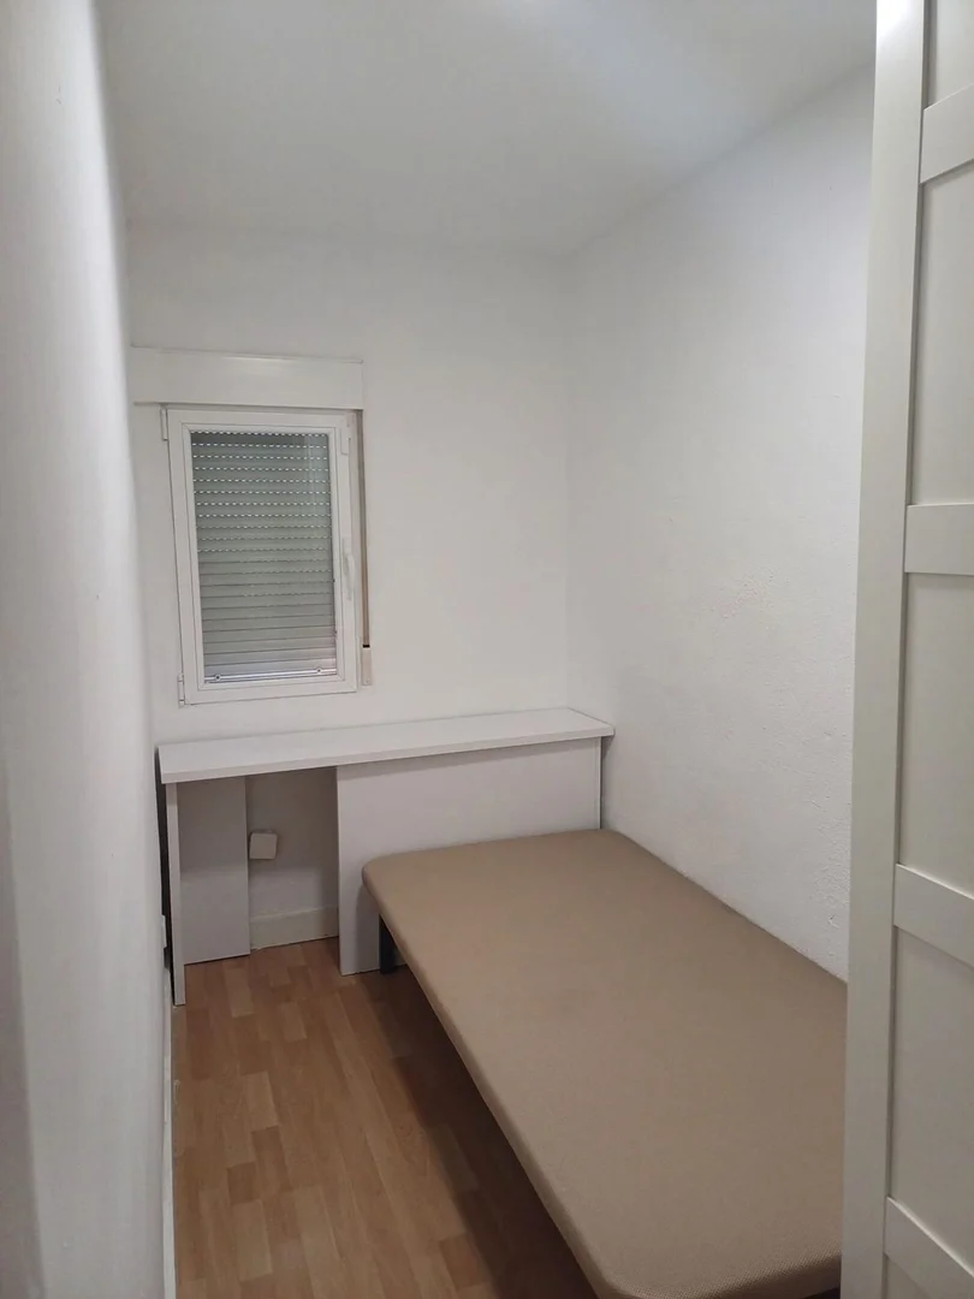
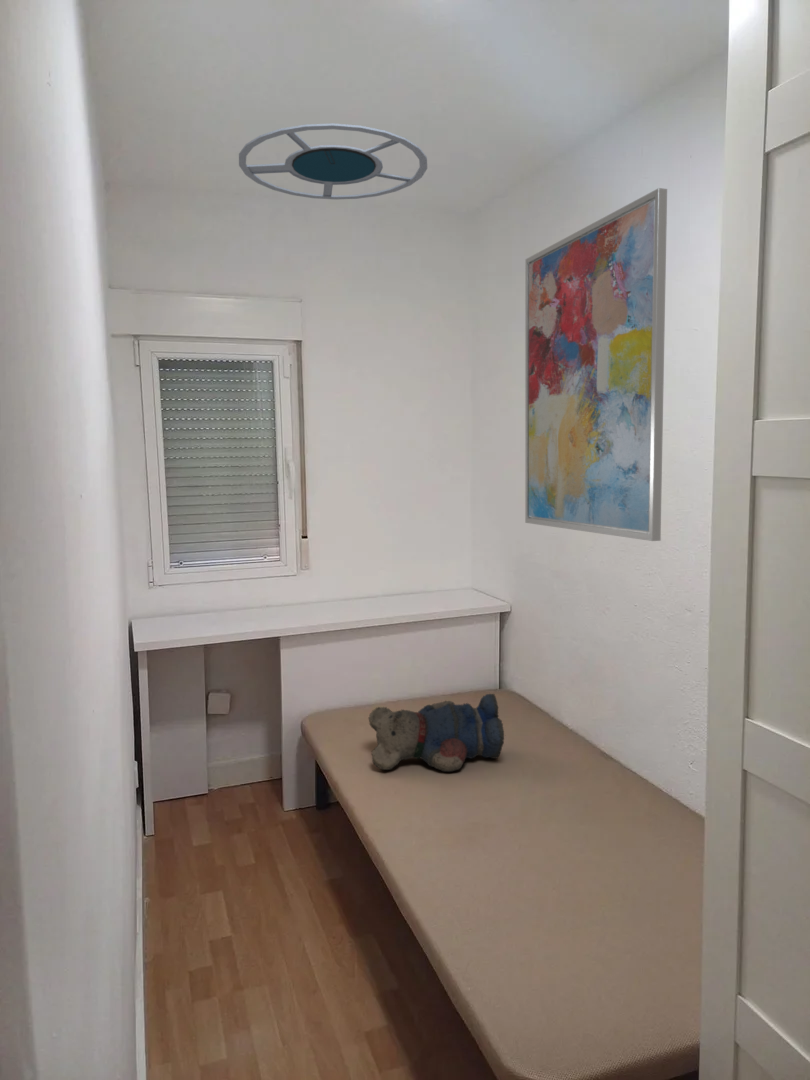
+ wall art [524,187,668,542]
+ teddy bear [367,693,505,773]
+ ceiling lamp [238,123,428,201]
